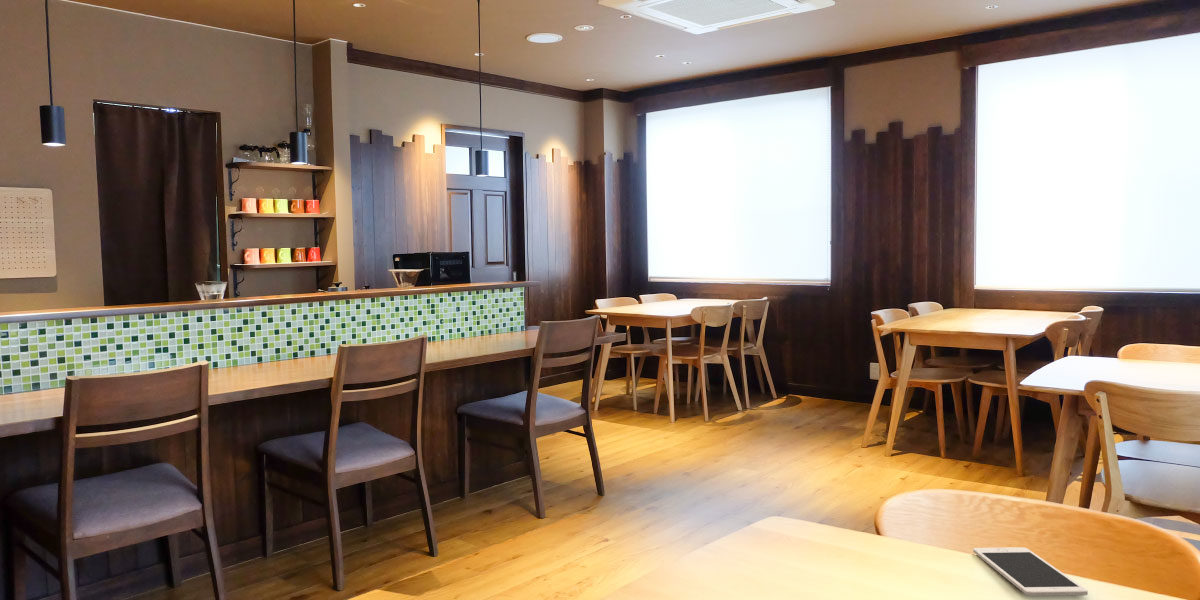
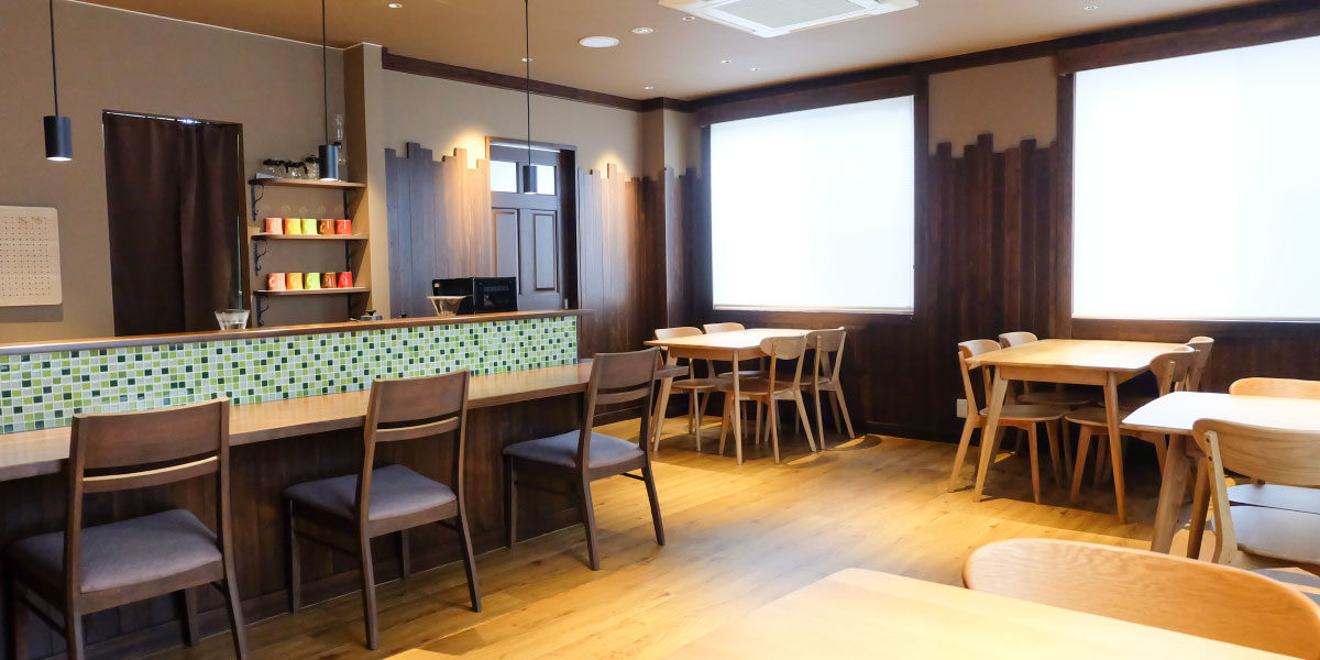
- cell phone [972,546,1089,597]
